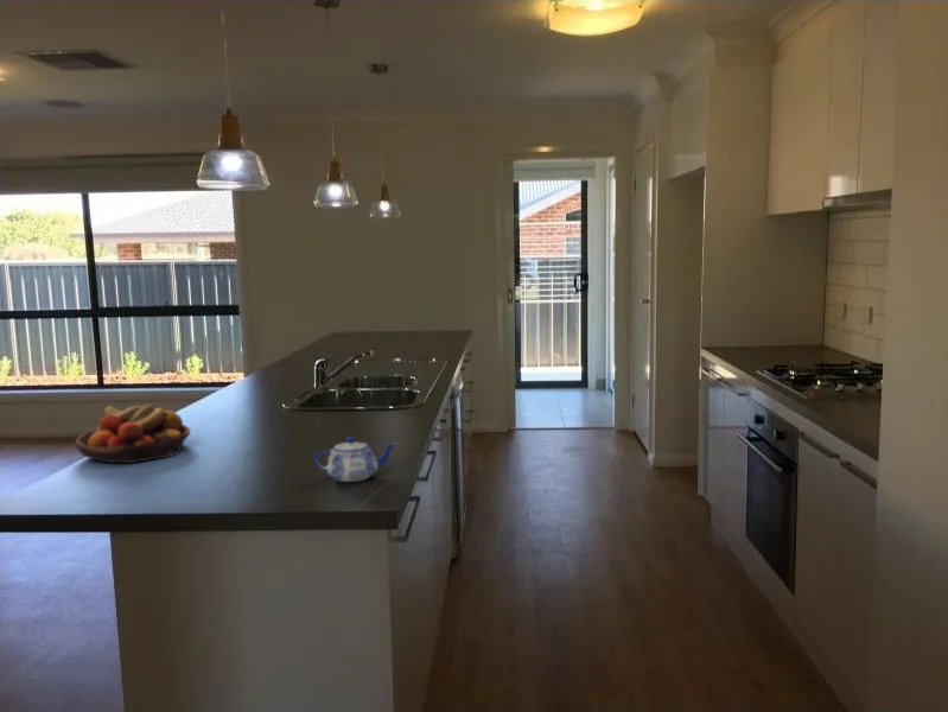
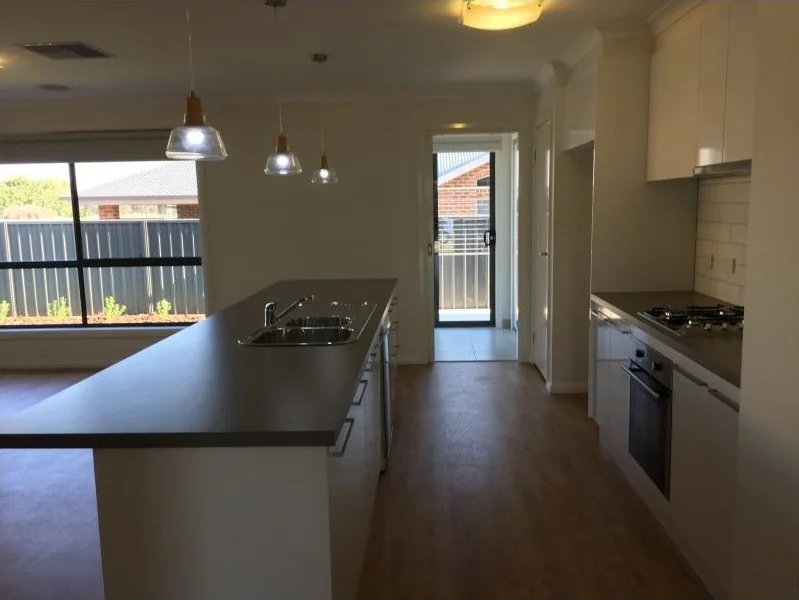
- teapot [312,436,397,483]
- fruit bowl [75,402,192,464]
